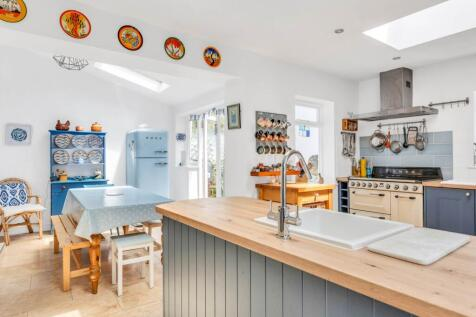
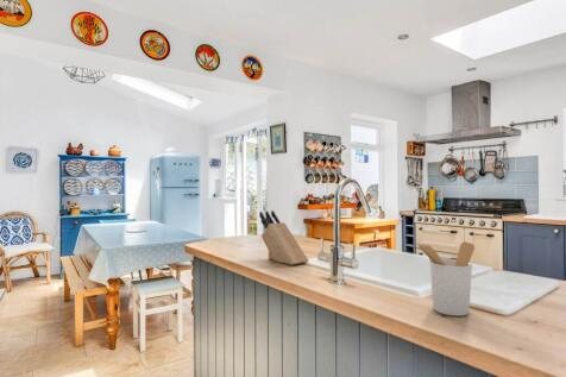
+ utensil holder [415,240,476,318]
+ knife block [258,209,309,266]
